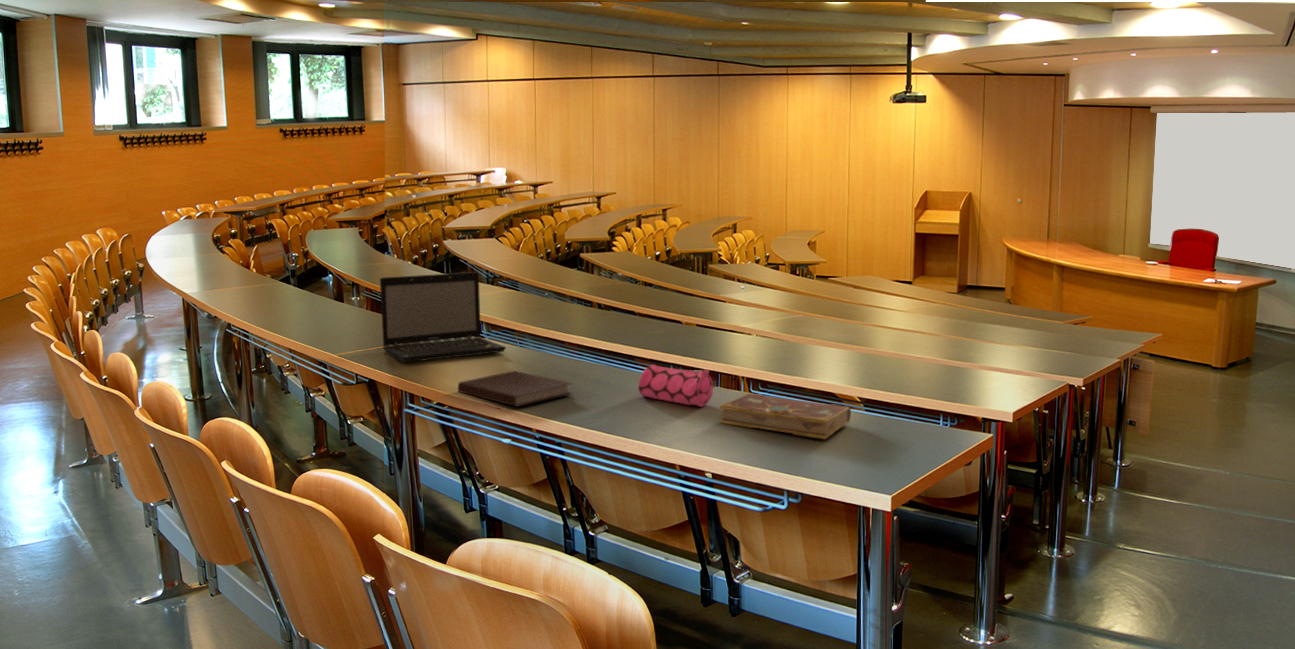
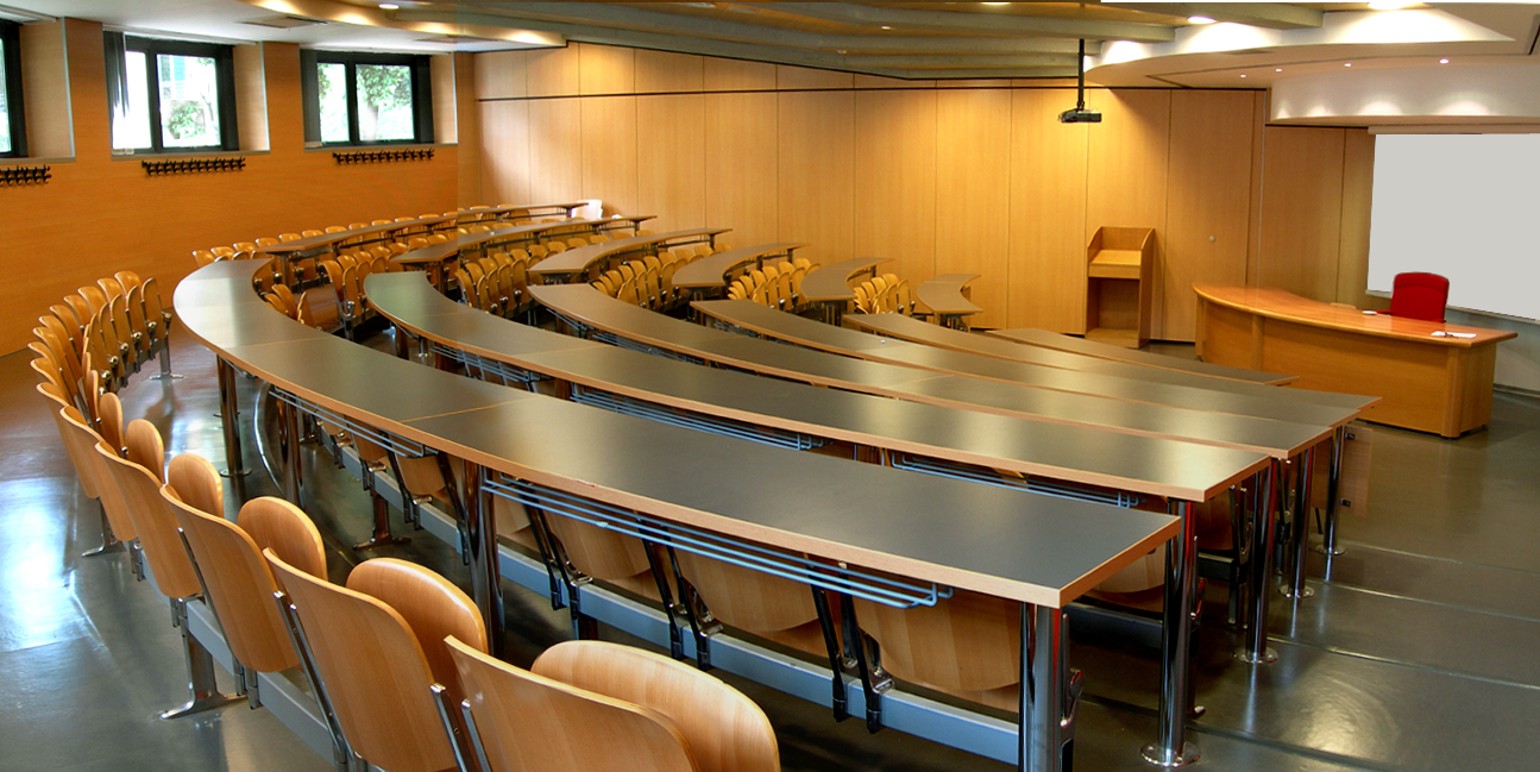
- book [719,393,852,440]
- notebook [457,370,574,408]
- pencil case [637,363,718,408]
- laptop [379,271,507,364]
